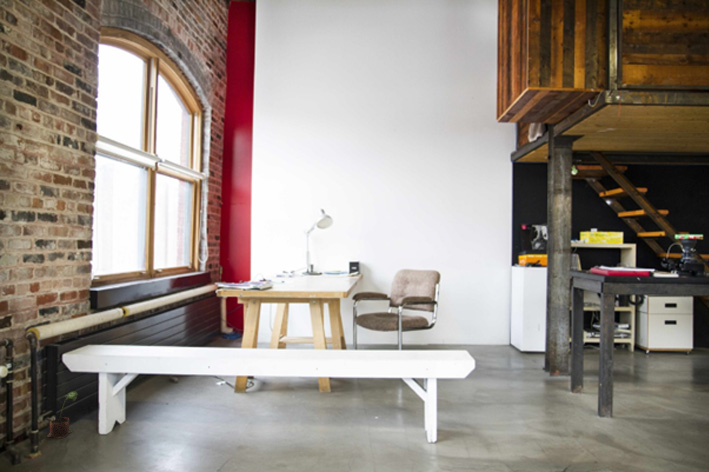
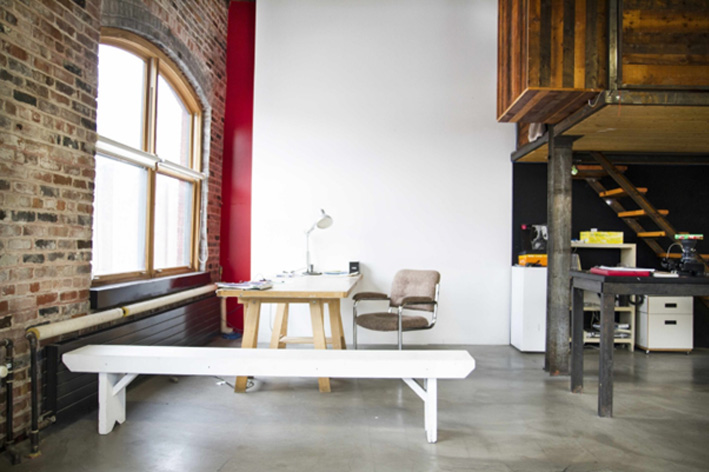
- potted plant [47,390,79,439]
